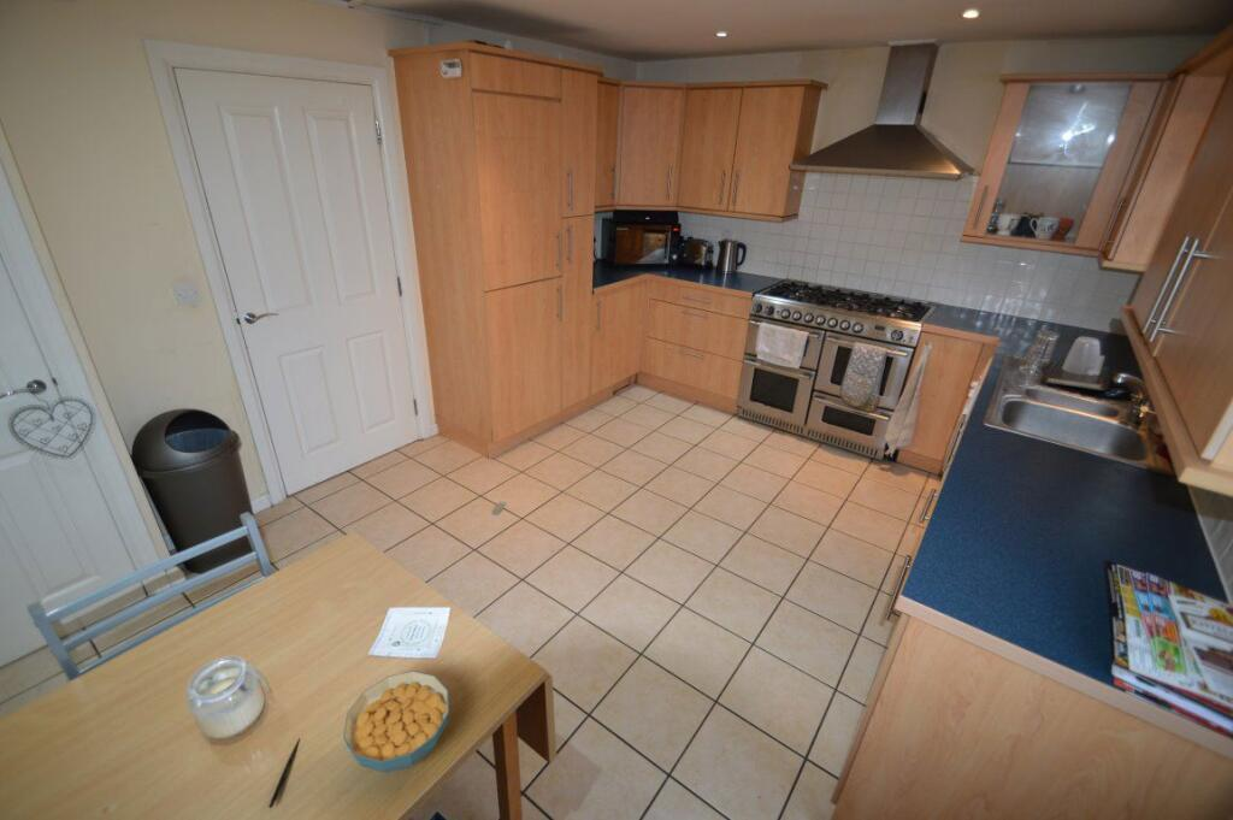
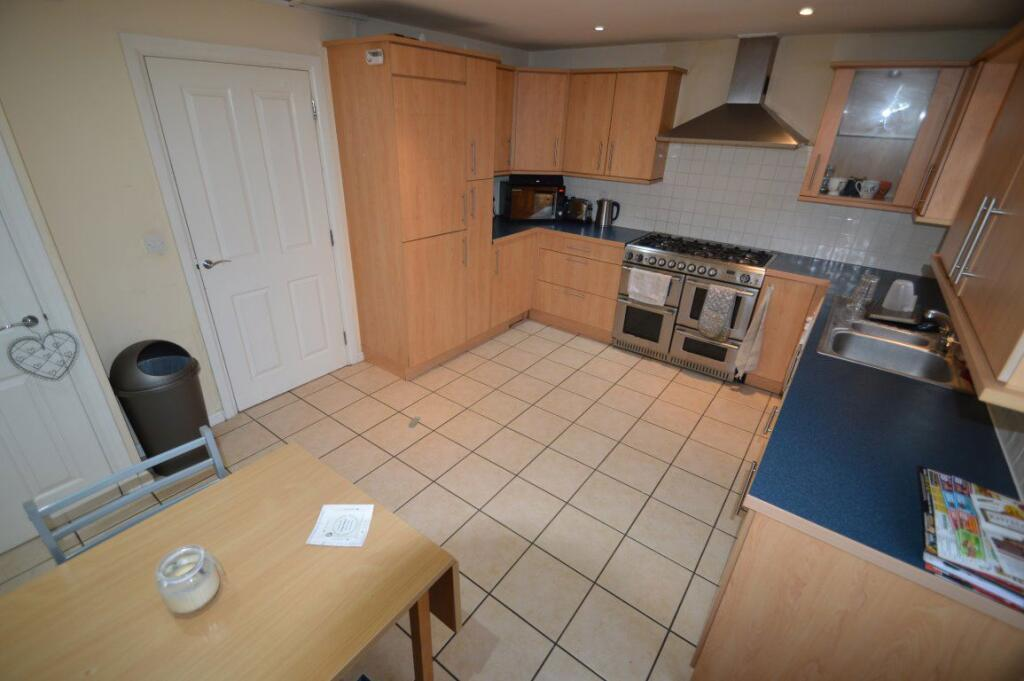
- cereal bowl [342,669,450,774]
- pen [267,737,301,809]
